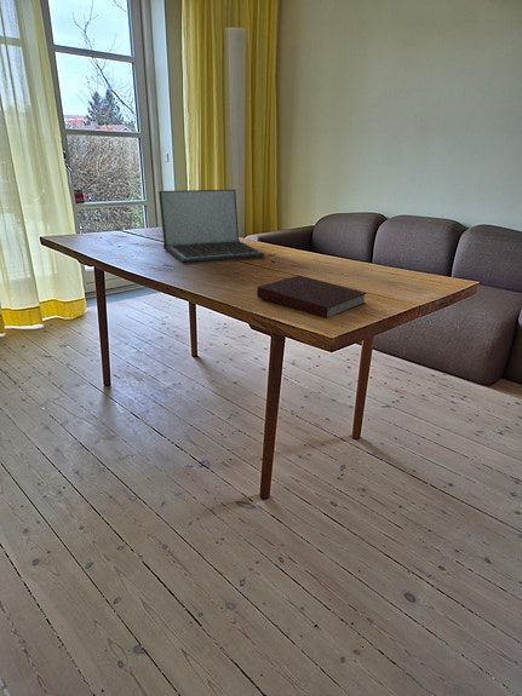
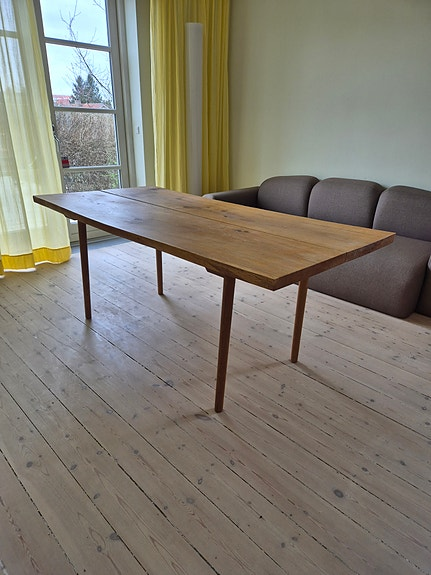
- laptop [157,189,265,265]
- notebook [256,275,368,320]
